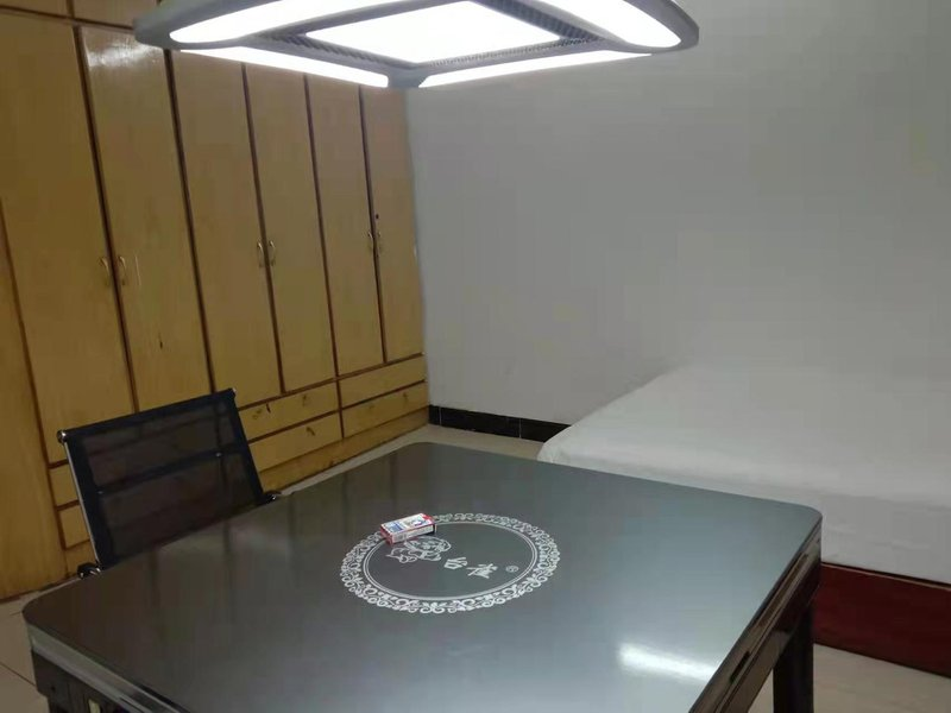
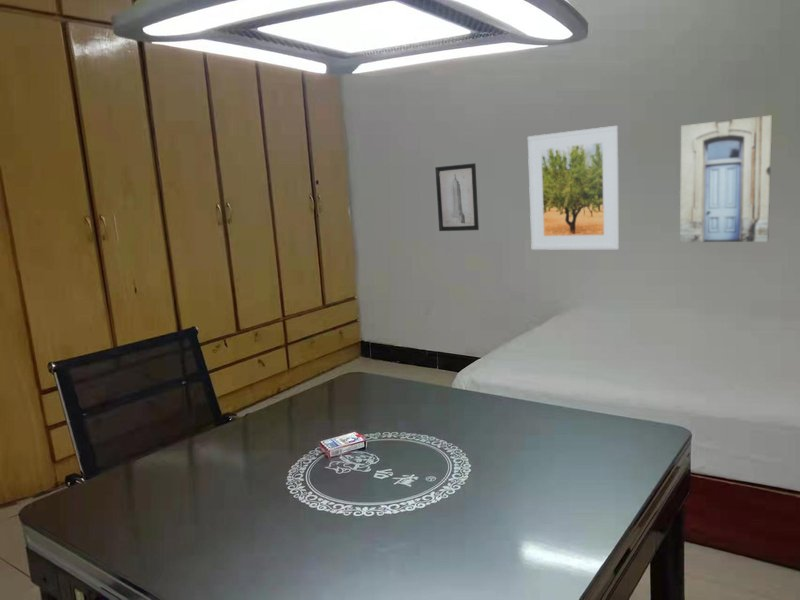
+ wall art [679,114,773,243]
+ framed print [527,125,620,251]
+ wall art [434,162,480,232]
